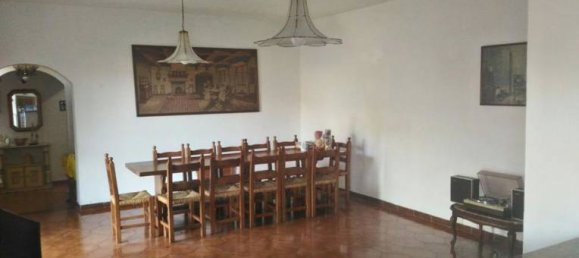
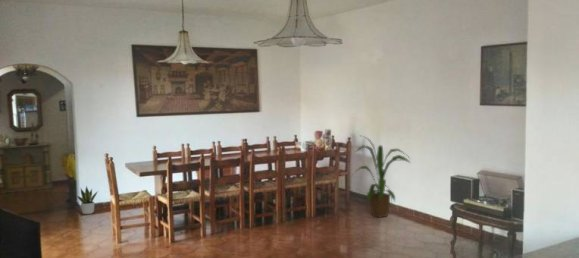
+ potted plant [76,184,99,215]
+ house plant [349,135,412,219]
